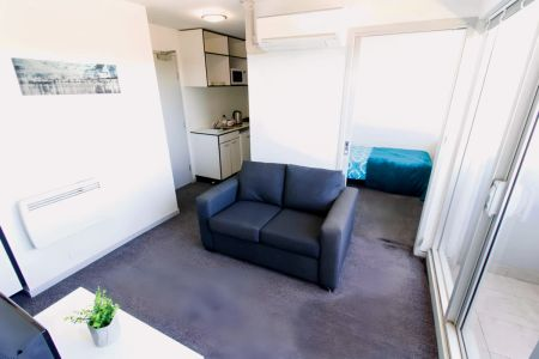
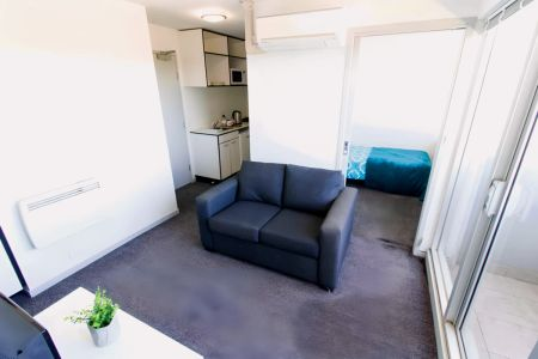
- wall art [10,56,122,97]
